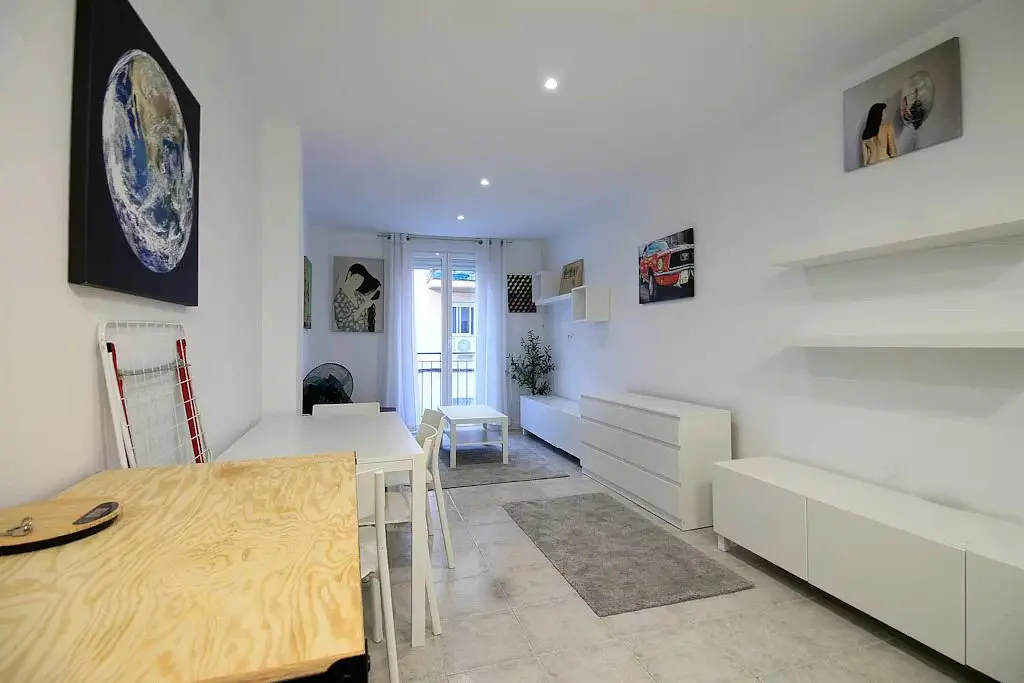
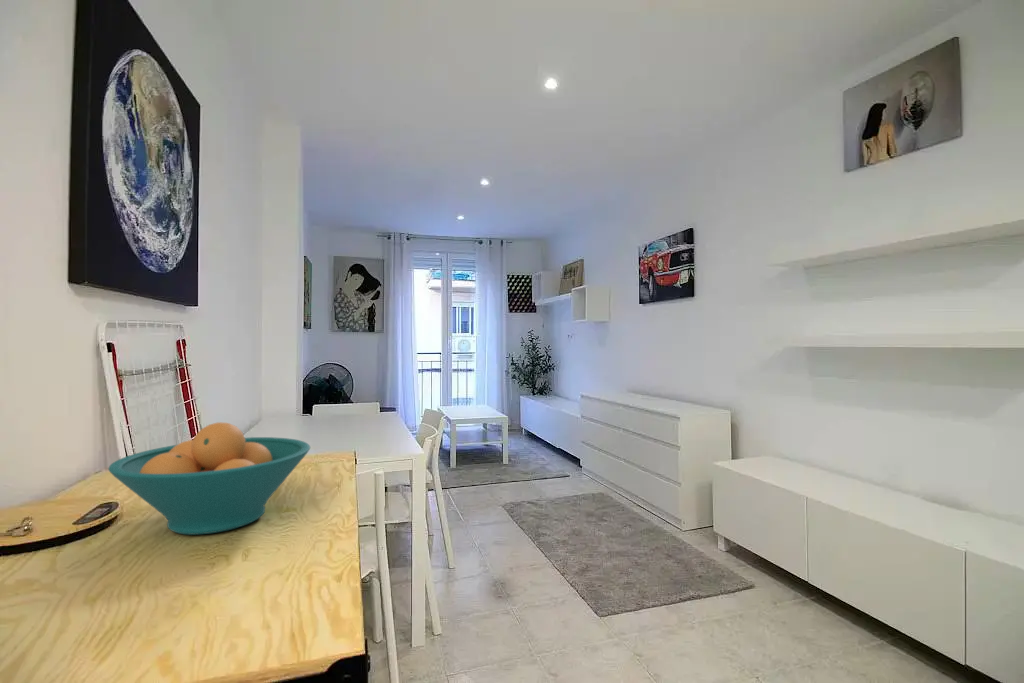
+ fruit bowl [107,421,311,536]
